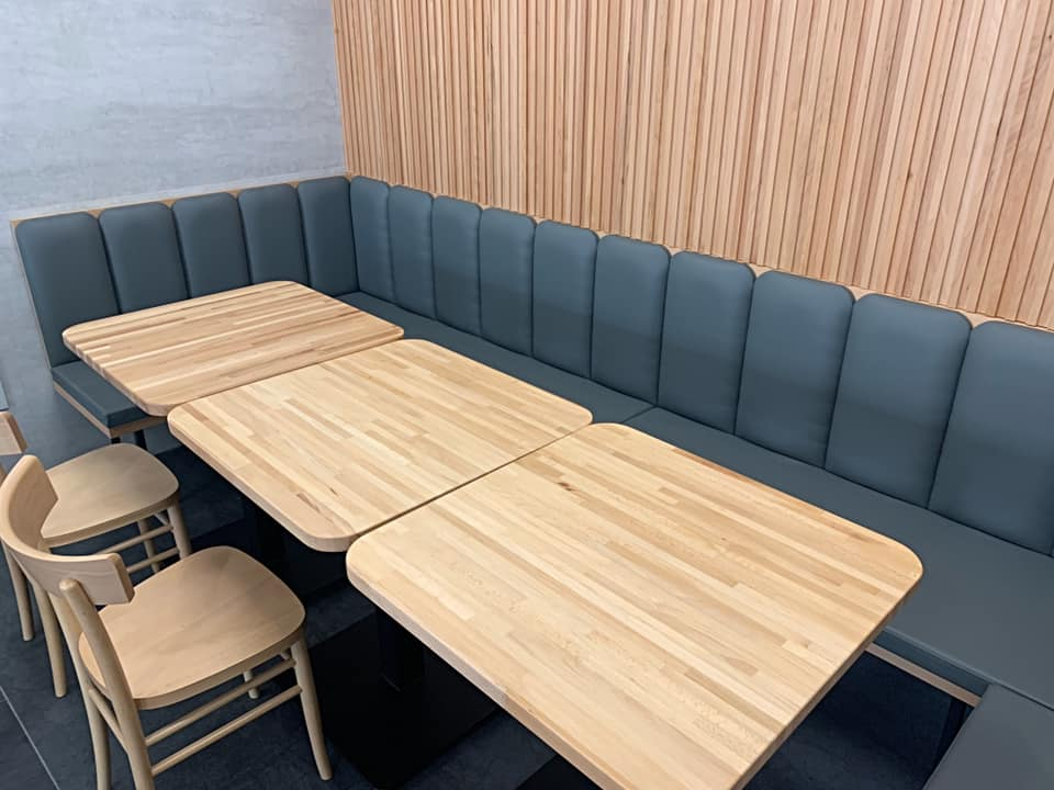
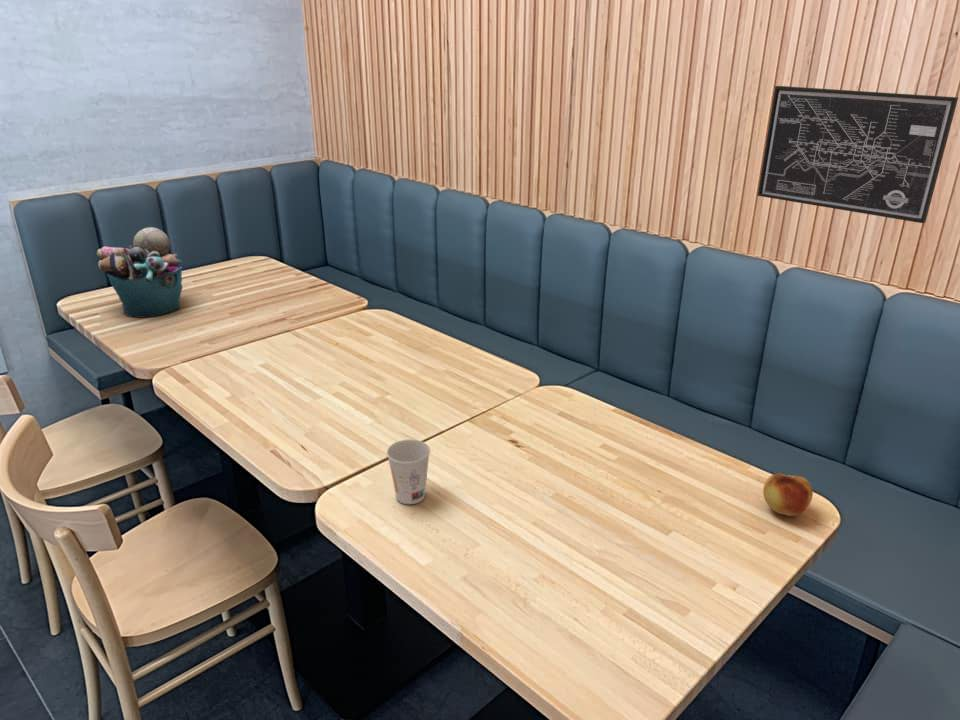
+ wall art [756,85,959,224]
+ cup [386,438,431,505]
+ bucket [96,226,184,319]
+ fruit [762,472,814,517]
